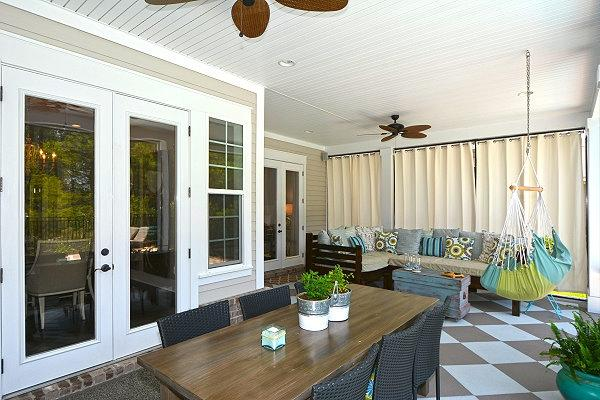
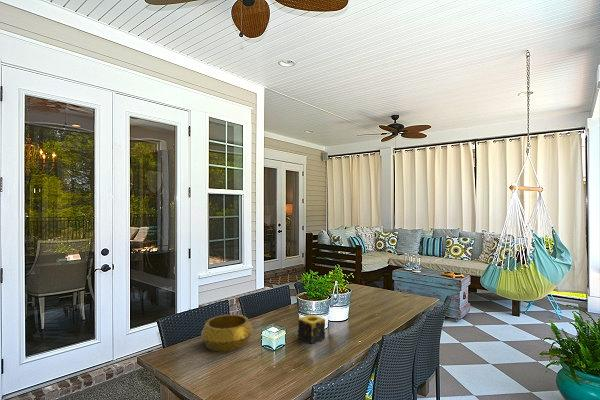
+ candle [297,313,326,345]
+ decorative bowl [200,313,254,353]
